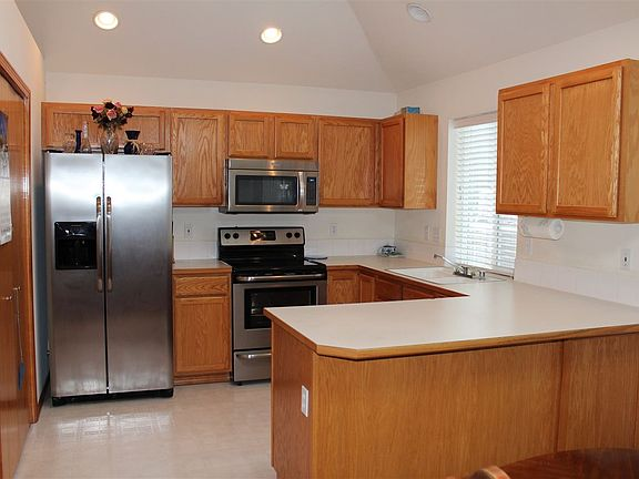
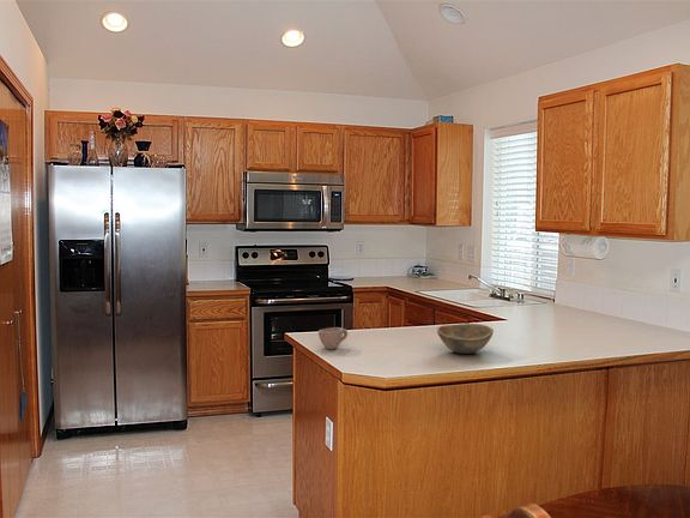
+ cup [317,326,349,350]
+ bowl [436,323,495,355]
